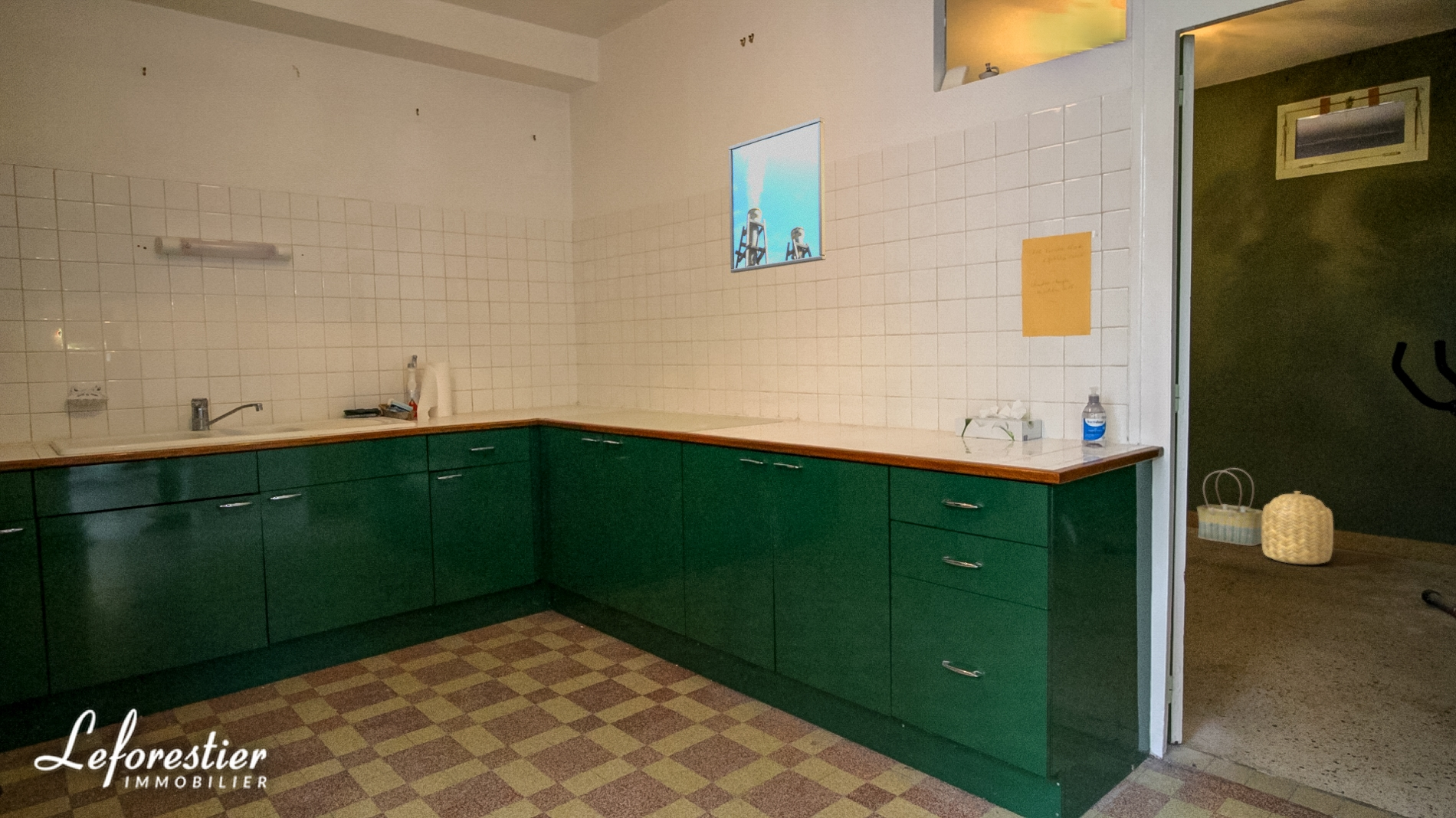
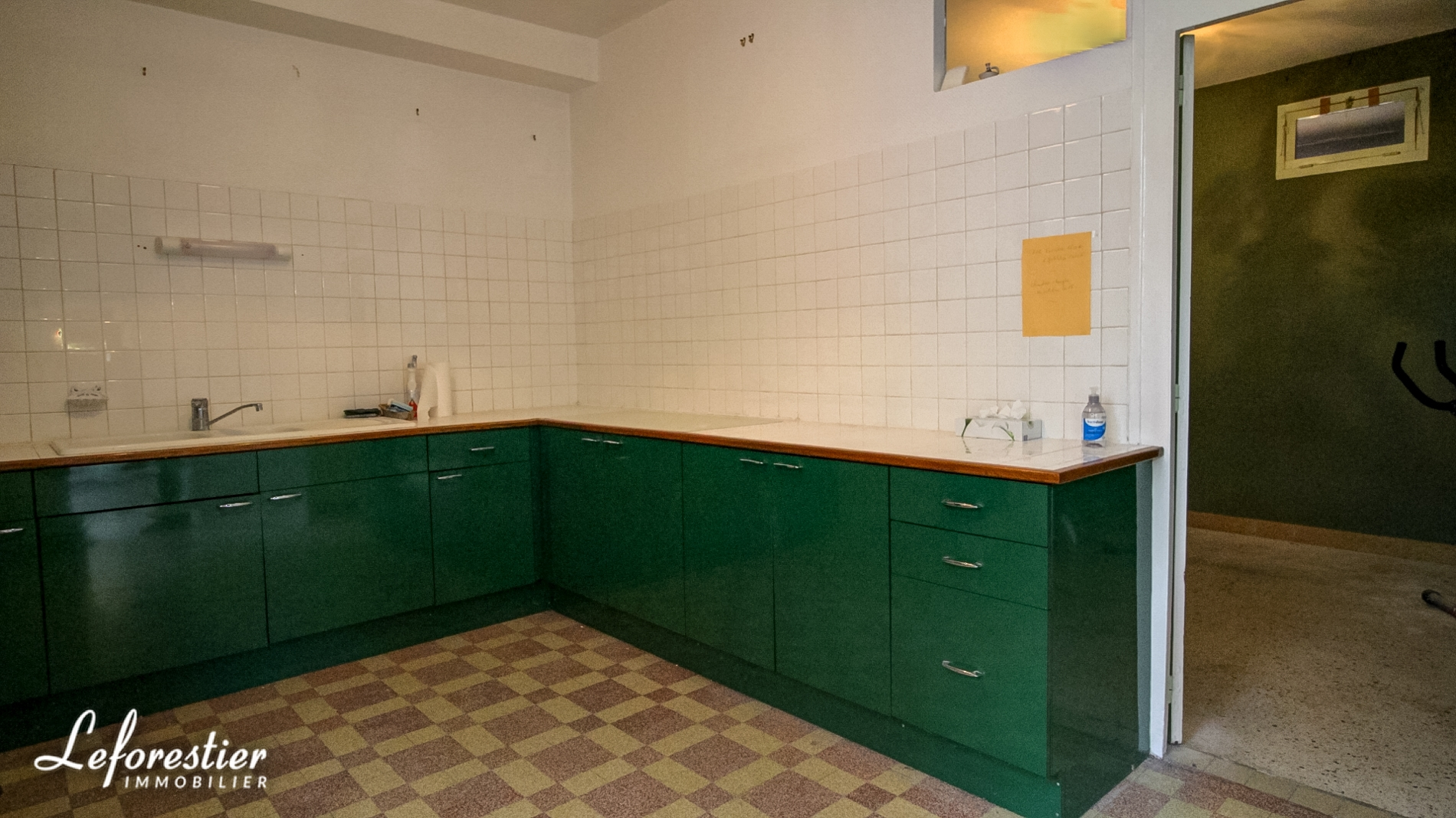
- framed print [728,116,826,273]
- basket [1261,490,1334,565]
- basket [1196,467,1263,547]
